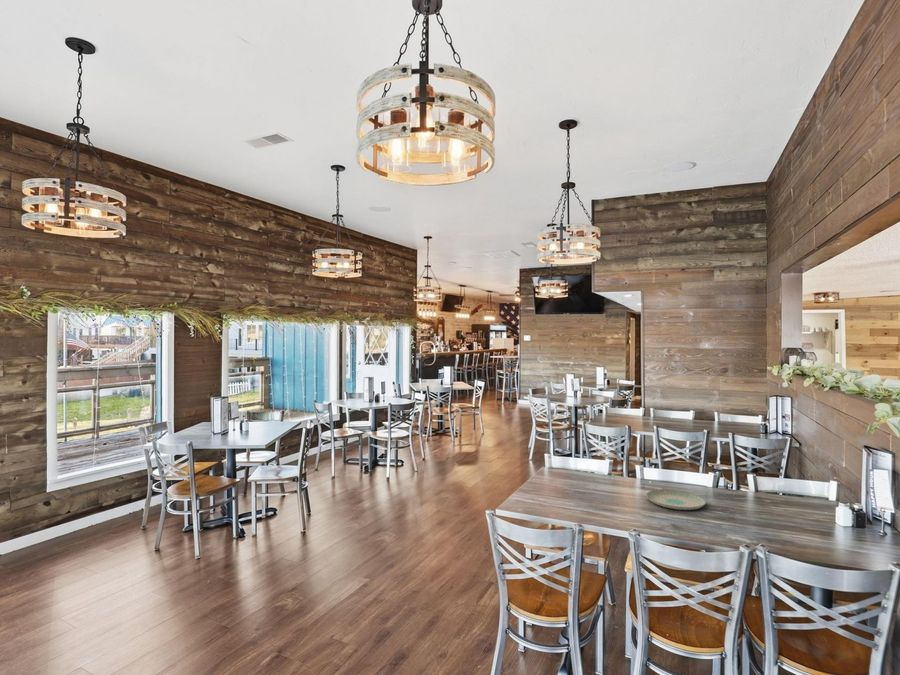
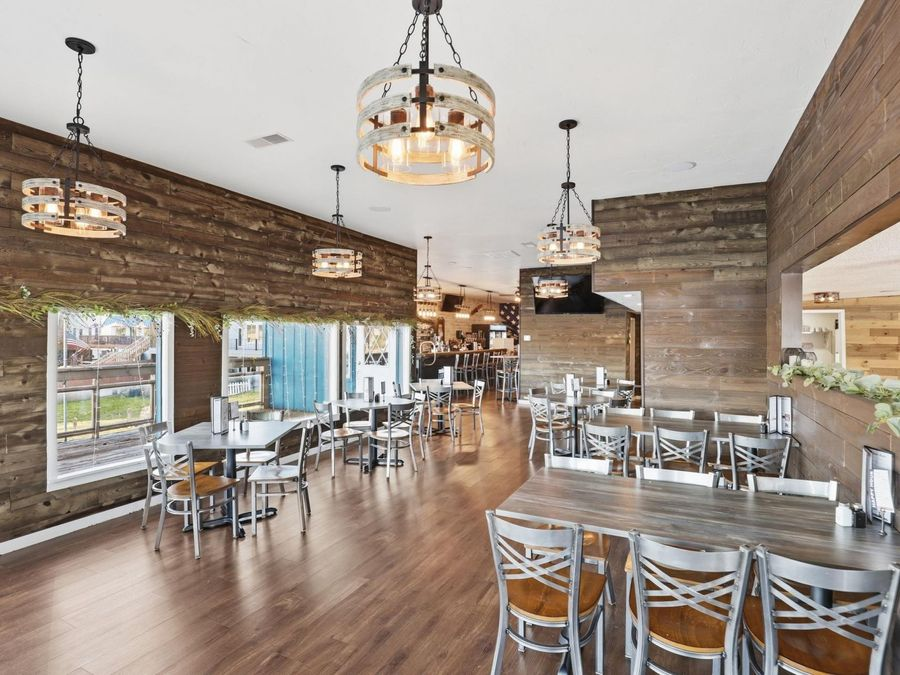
- plate [646,489,707,511]
